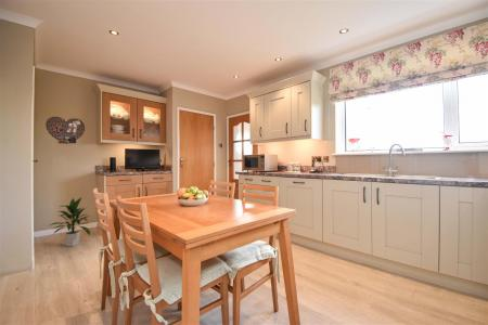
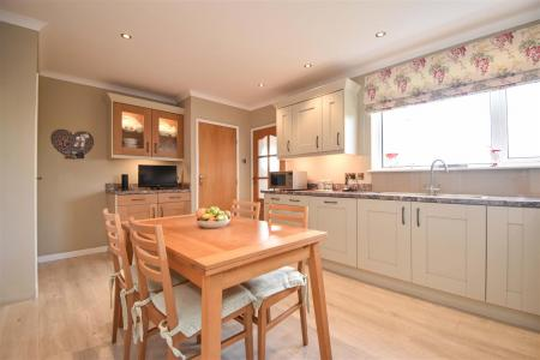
- indoor plant [47,196,92,247]
